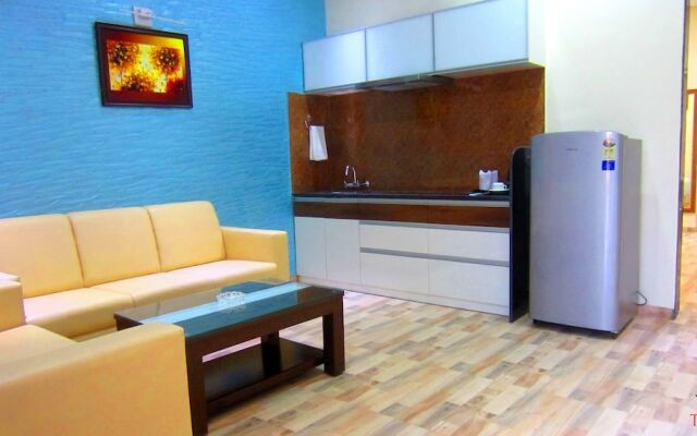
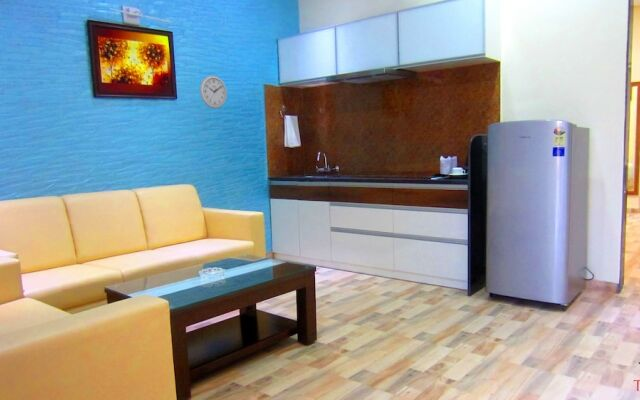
+ wall clock [199,74,228,110]
